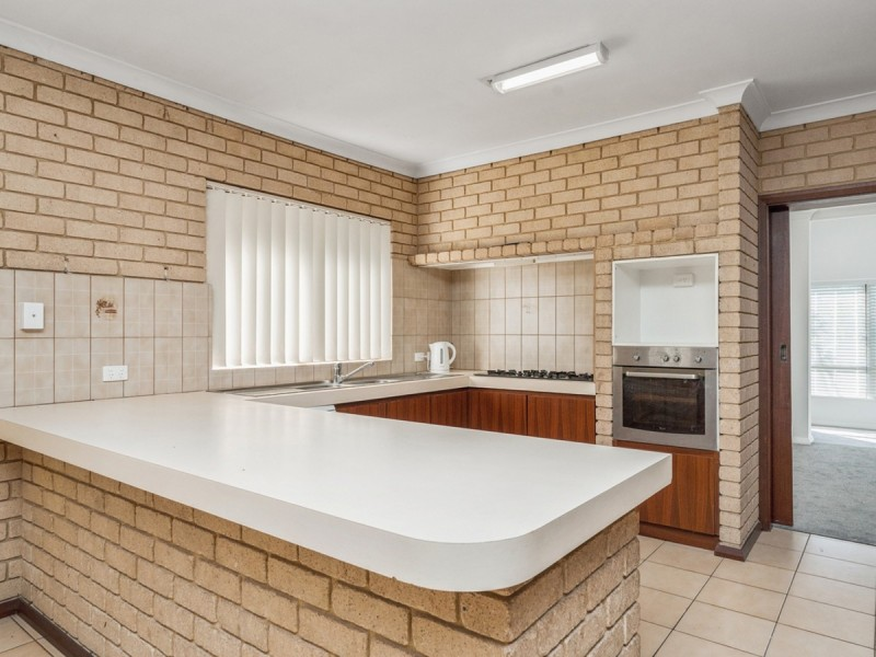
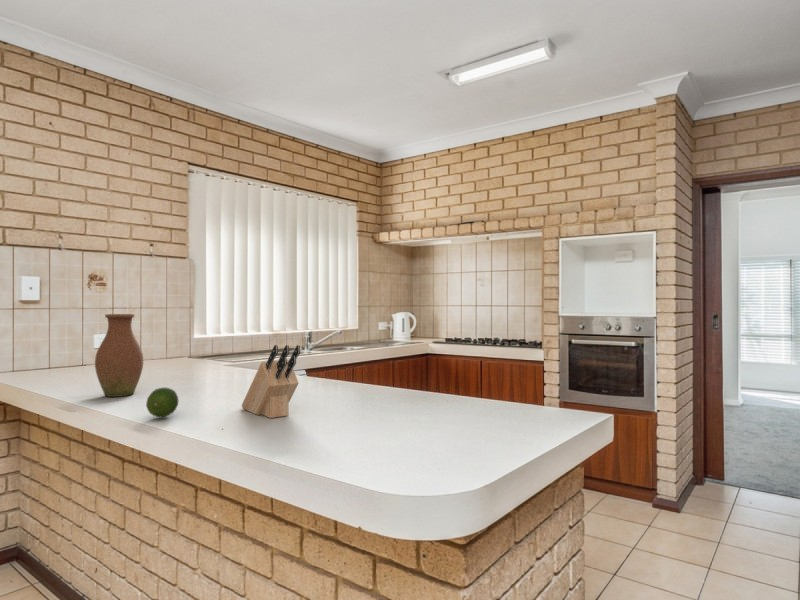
+ vase [94,313,144,398]
+ fruit [145,386,179,419]
+ knife block [241,344,301,419]
